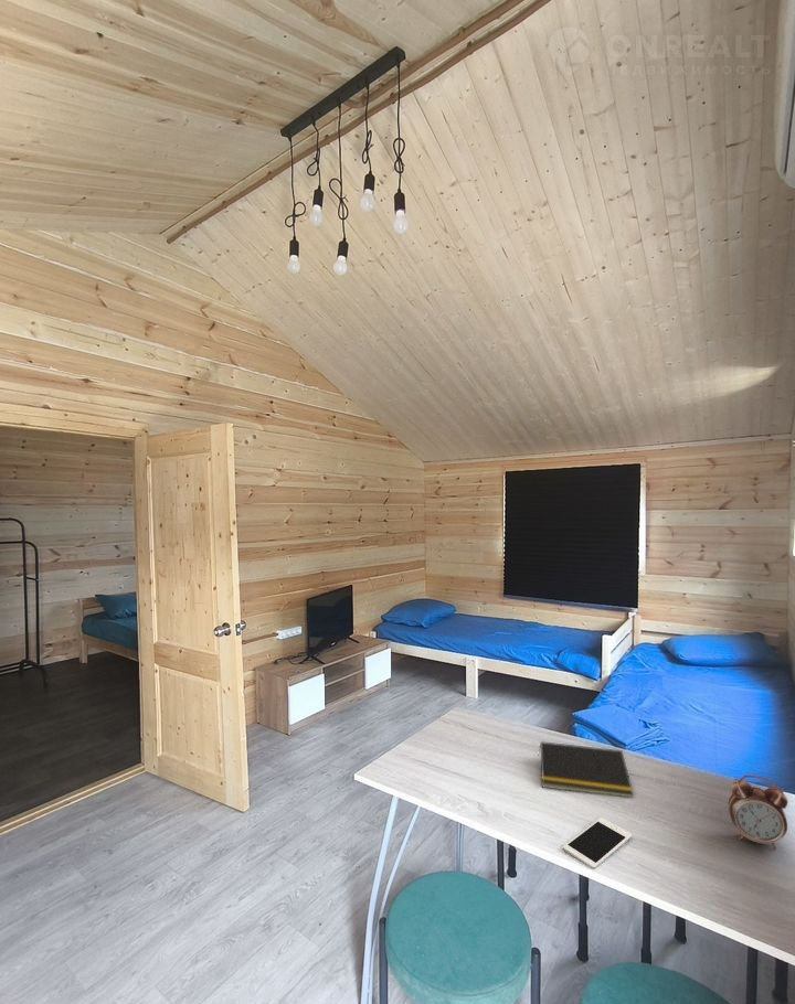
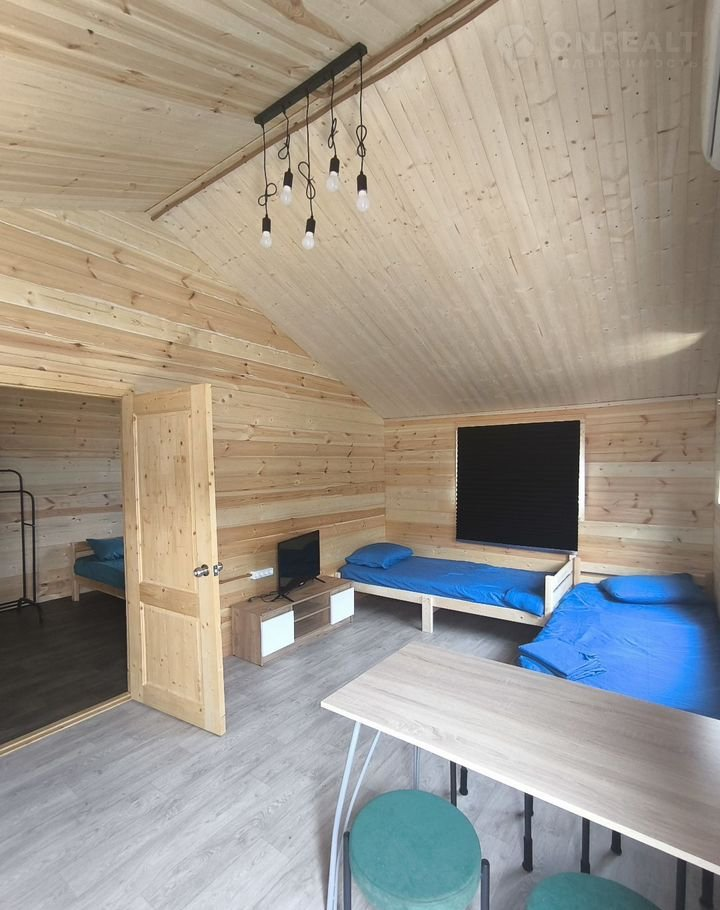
- cell phone [562,816,633,871]
- notepad [537,740,635,798]
- alarm clock [728,775,789,851]
